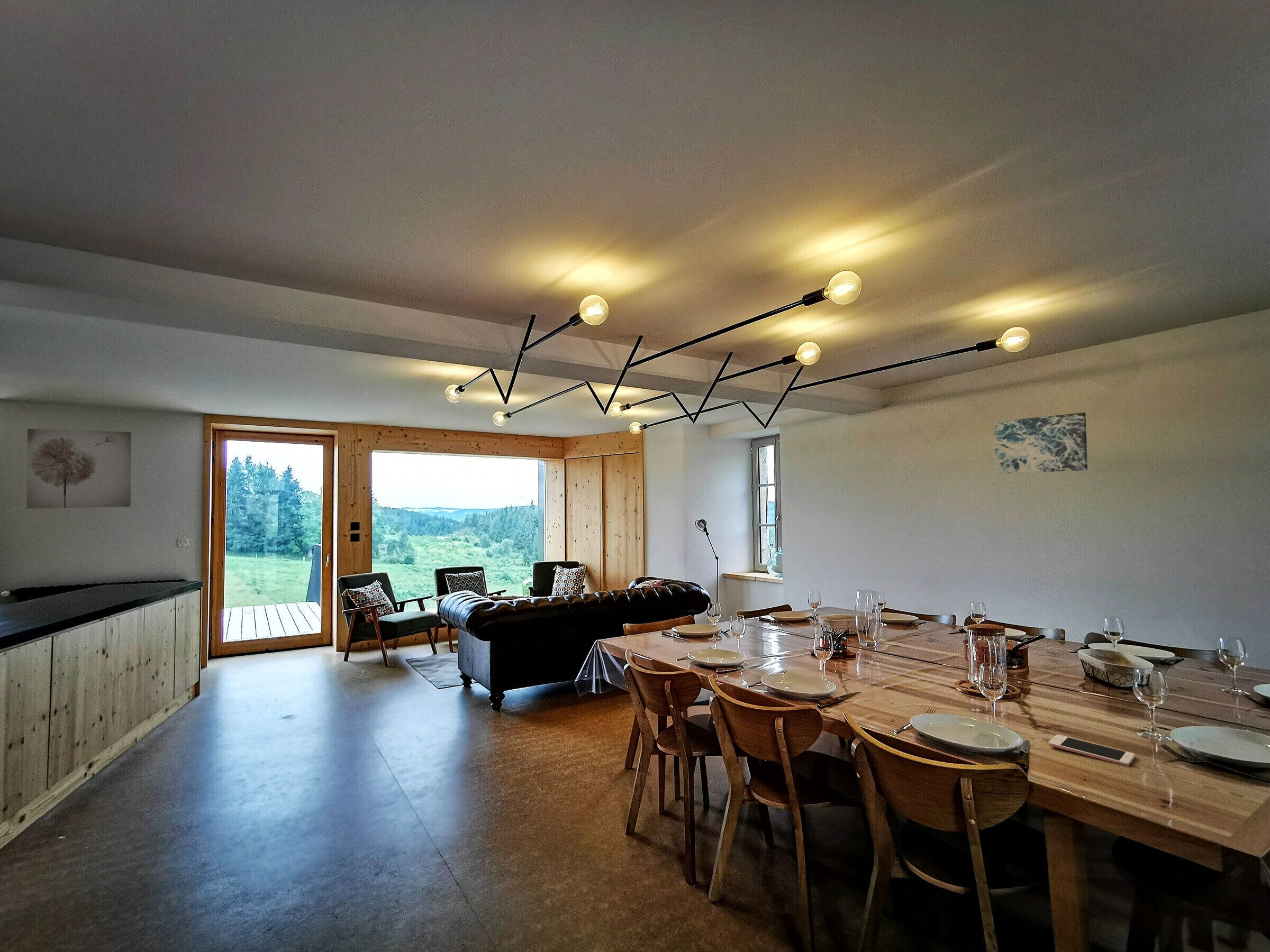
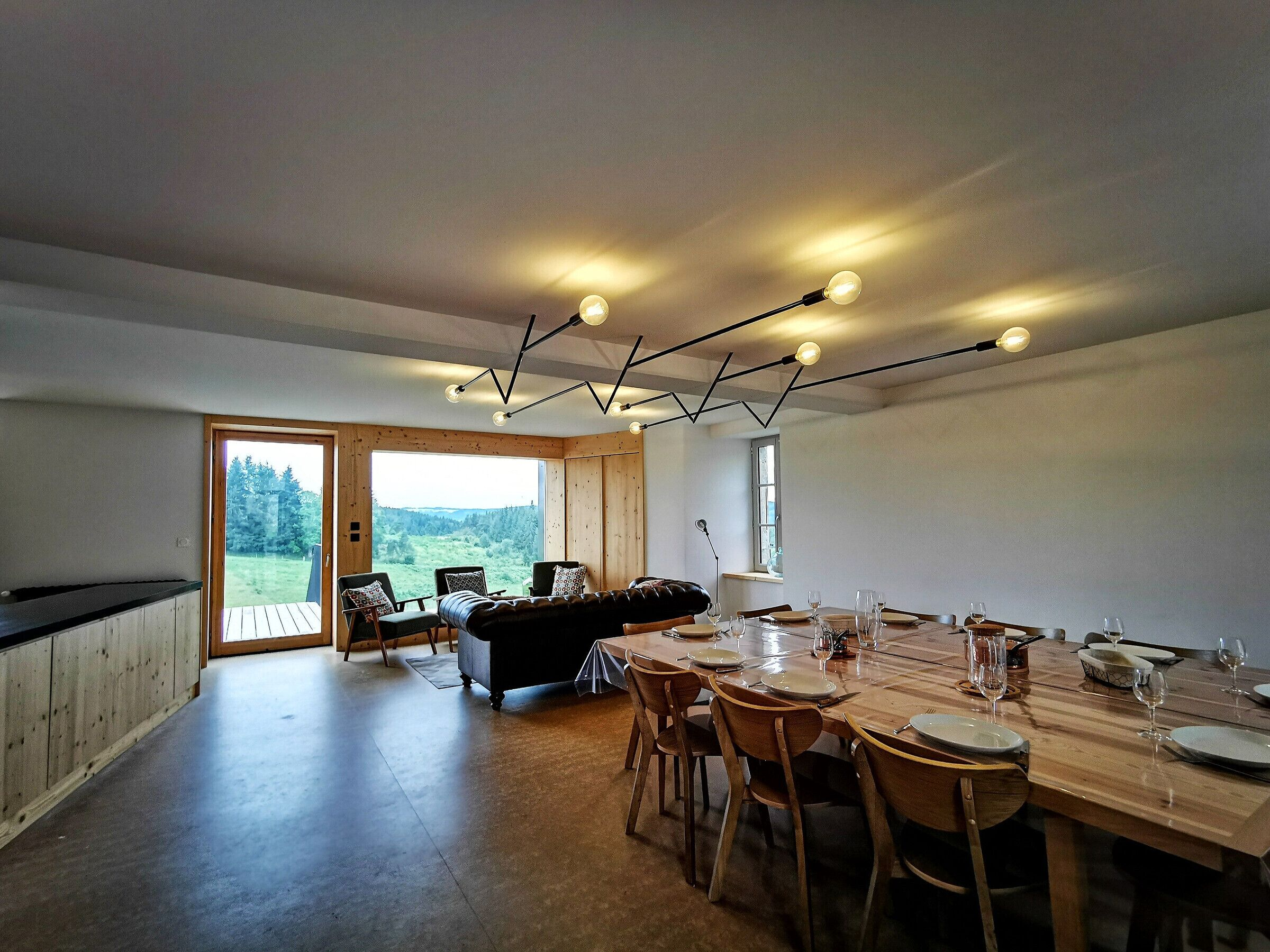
- wall art [26,428,132,509]
- cell phone [1048,734,1136,766]
- wall art [993,412,1088,474]
